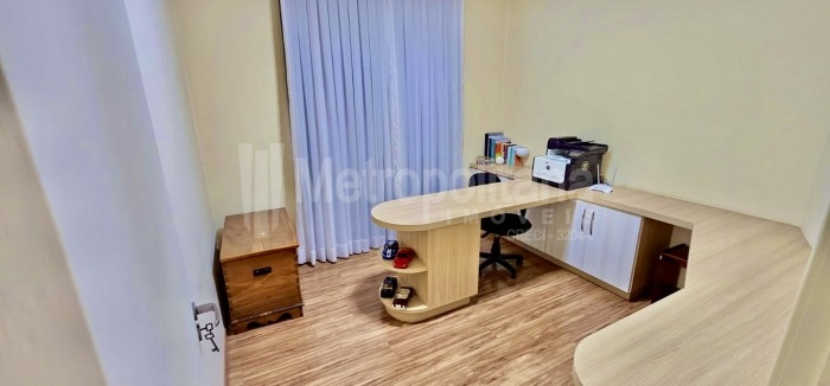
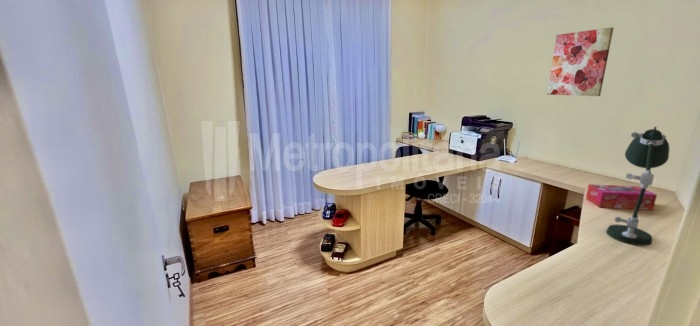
+ desk lamp [605,126,670,247]
+ tissue box [585,183,658,211]
+ wall art [546,26,614,97]
